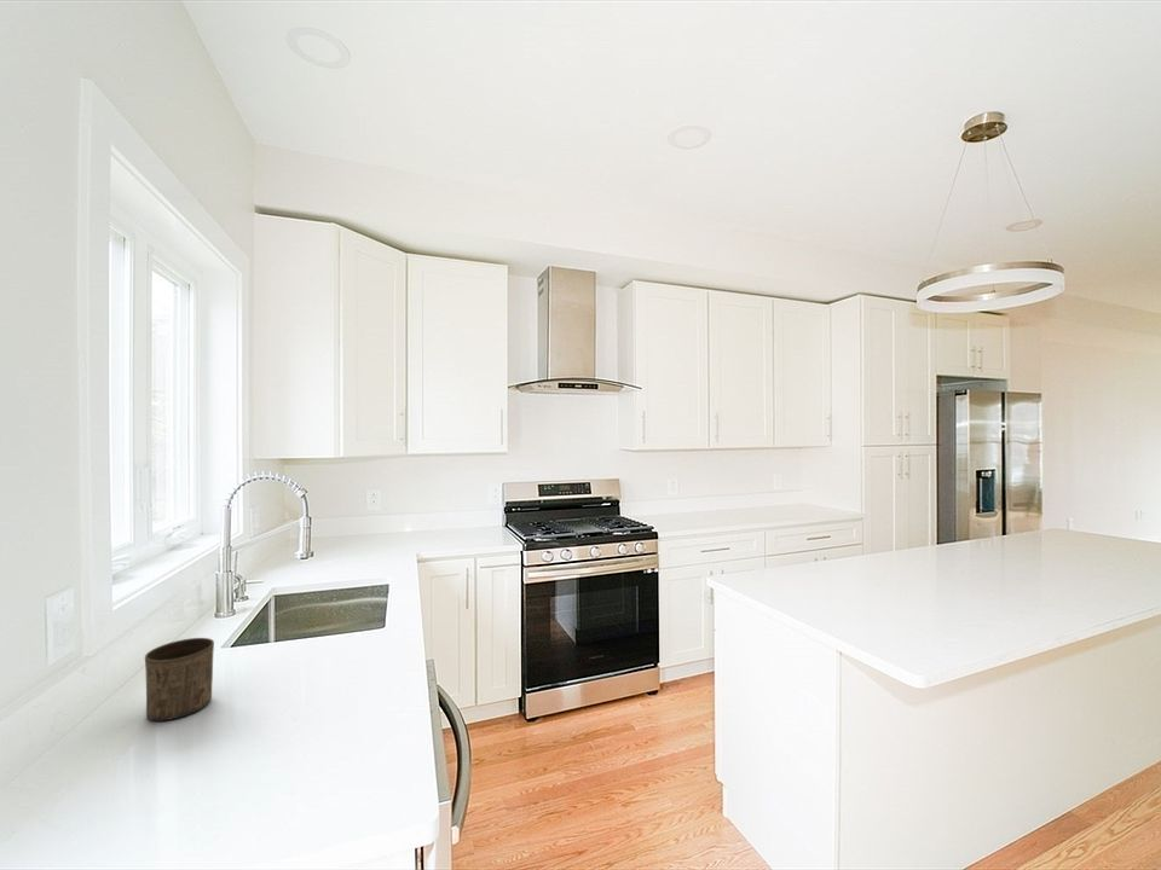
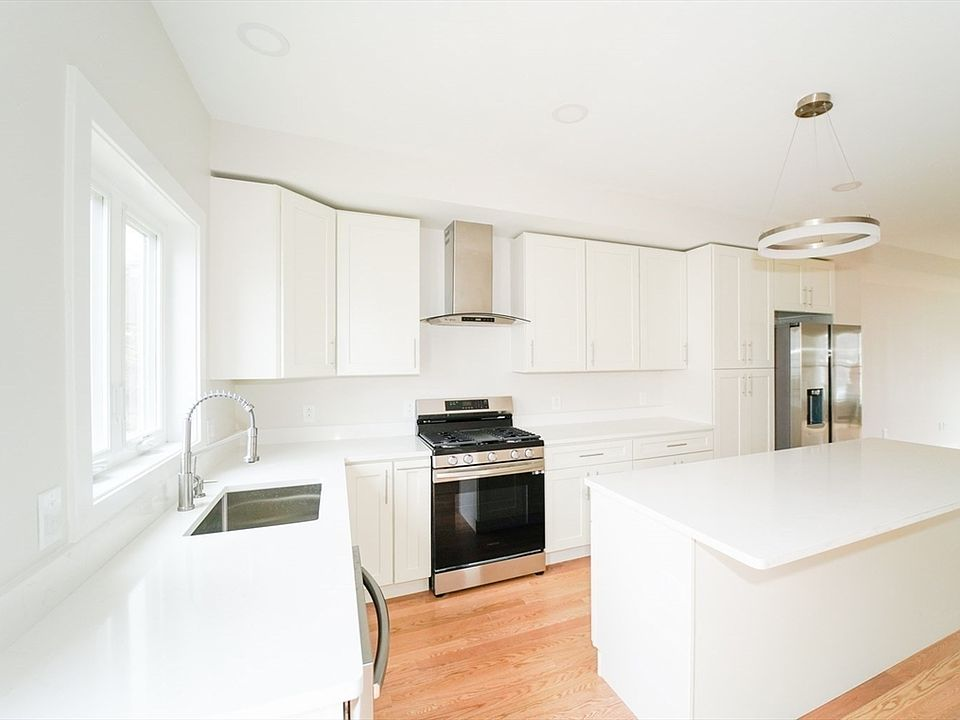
- cup [144,637,215,723]
